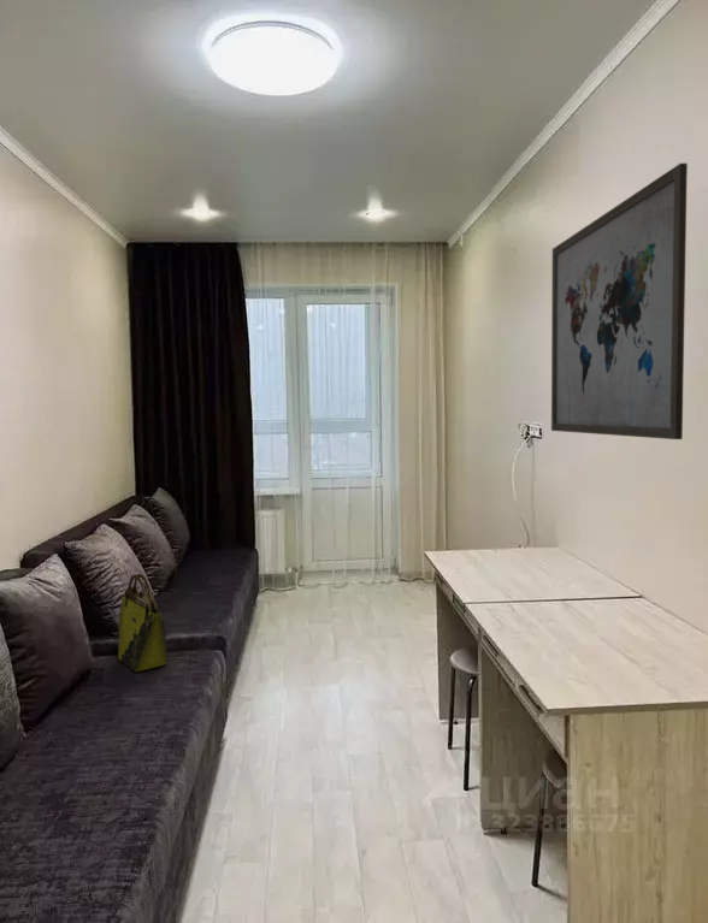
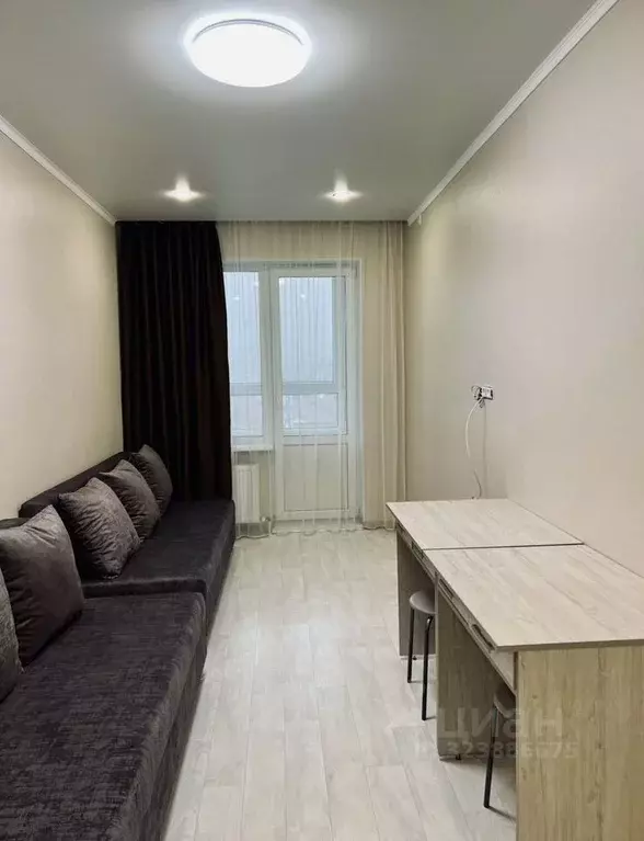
- tote bag [117,573,169,674]
- wall art [550,162,689,440]
